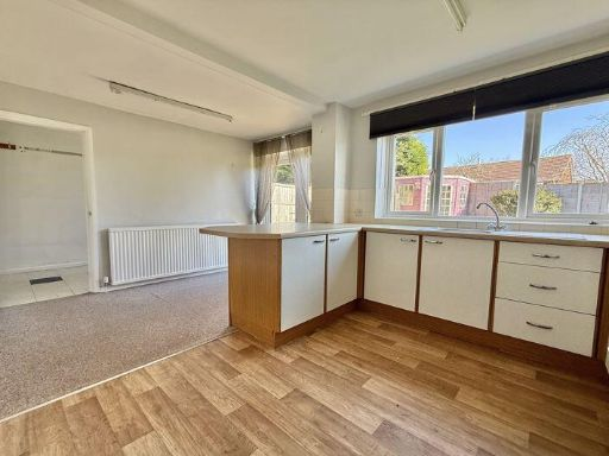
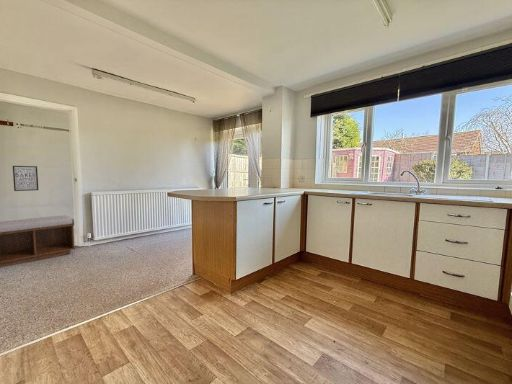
+ wall art [12,165,39,192]
+ bench [0,214,76,268]
